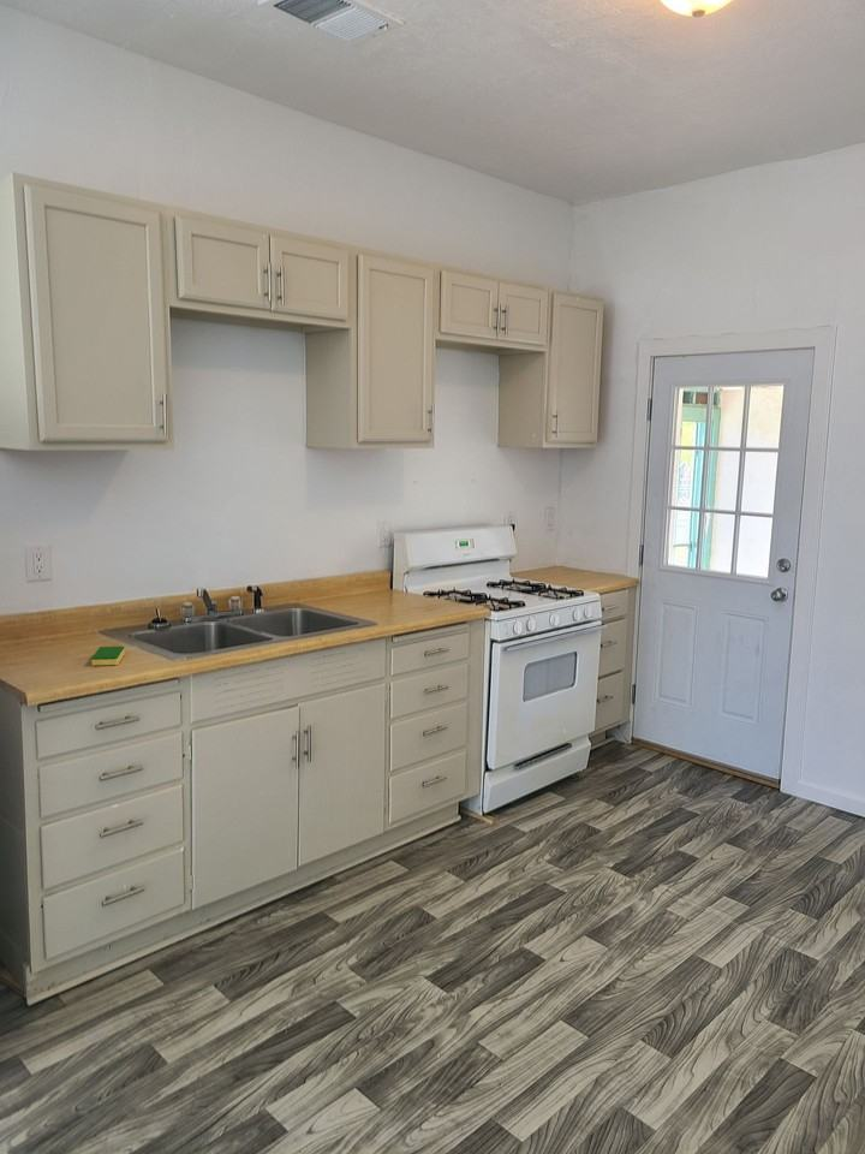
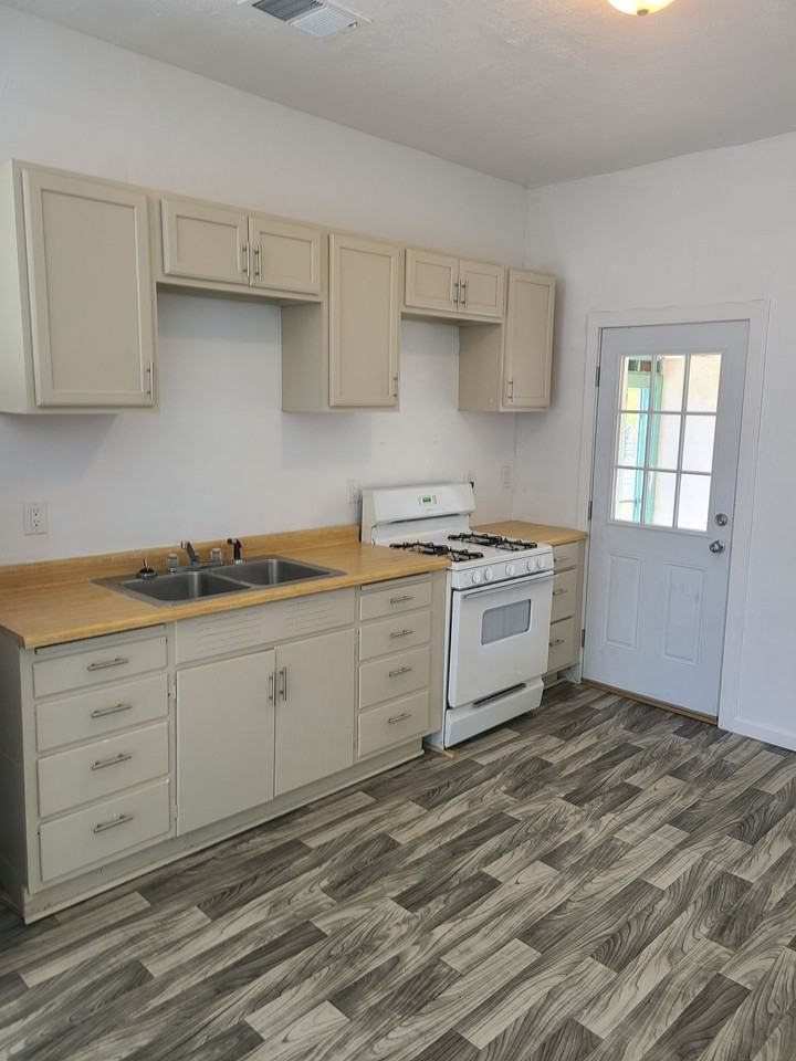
- dish sponge [90,646,126,667]
